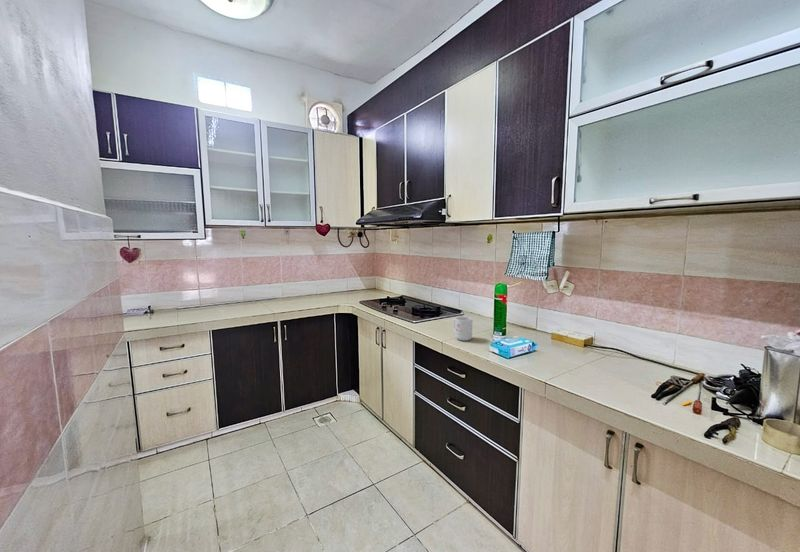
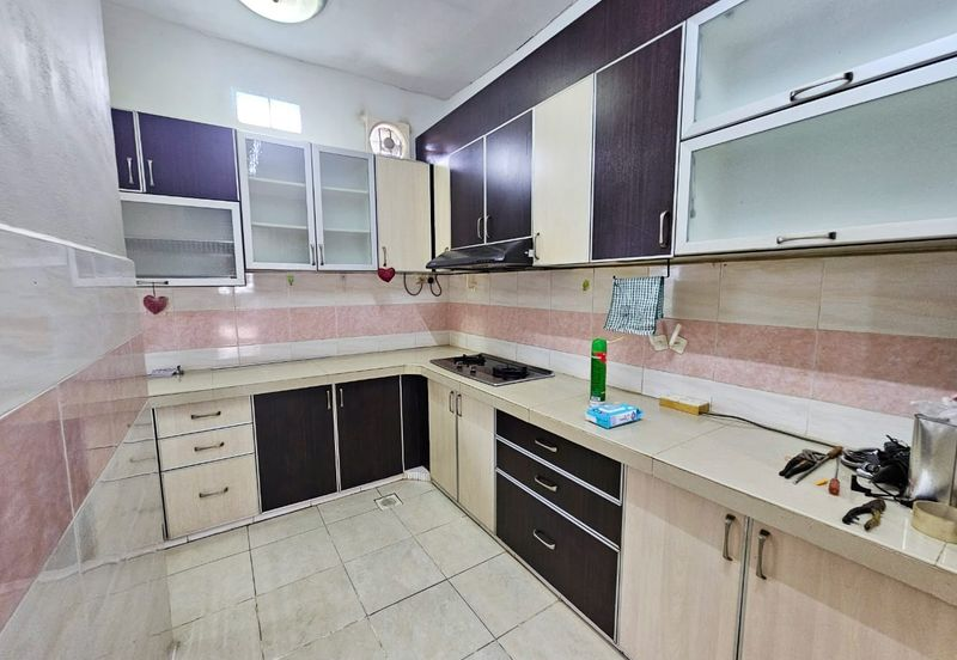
- mug [452,316,474,342]
